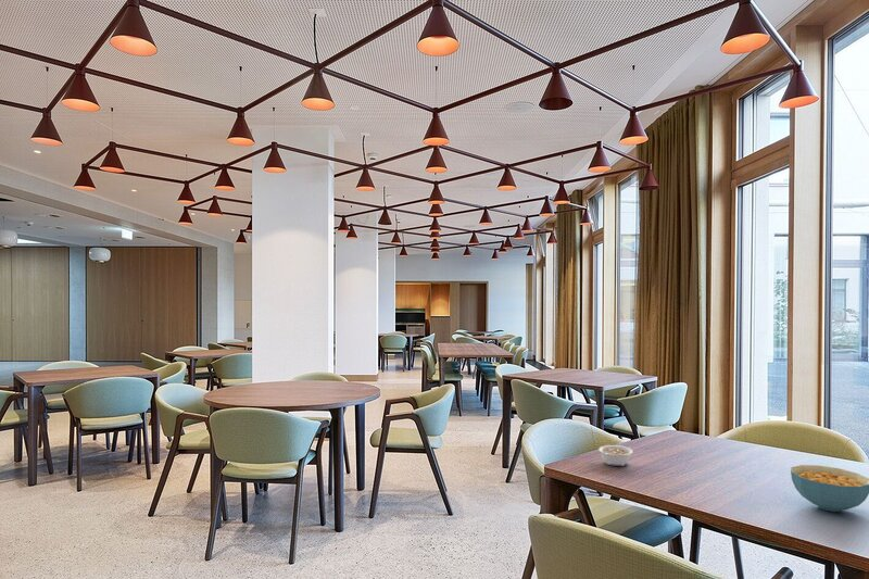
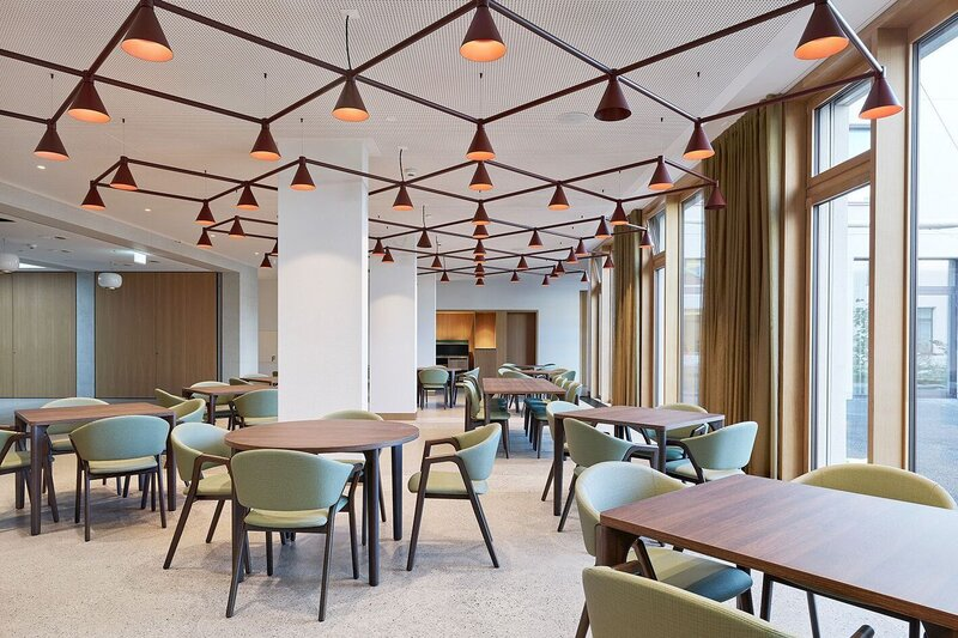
- cereal bowl [790,464,869,513]
- legume [597,444,633,467]
